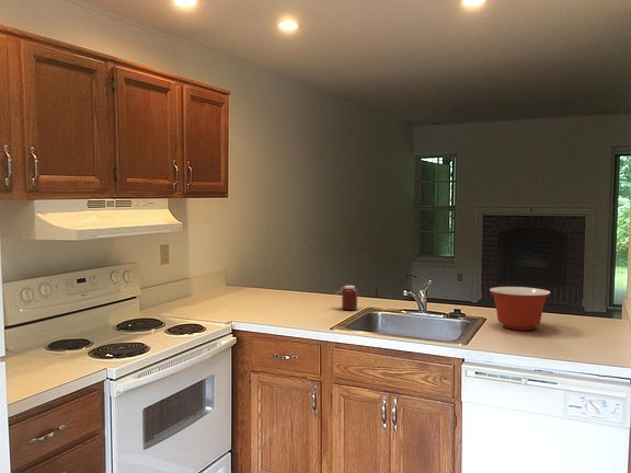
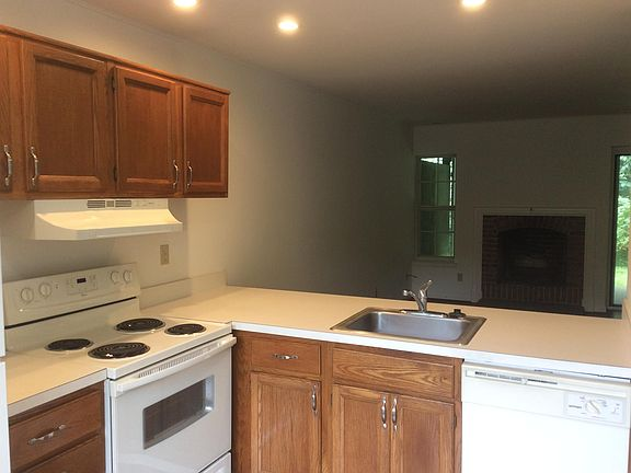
- mixing bowl [489,286,551,331]
- jar [335,284,358,311]
